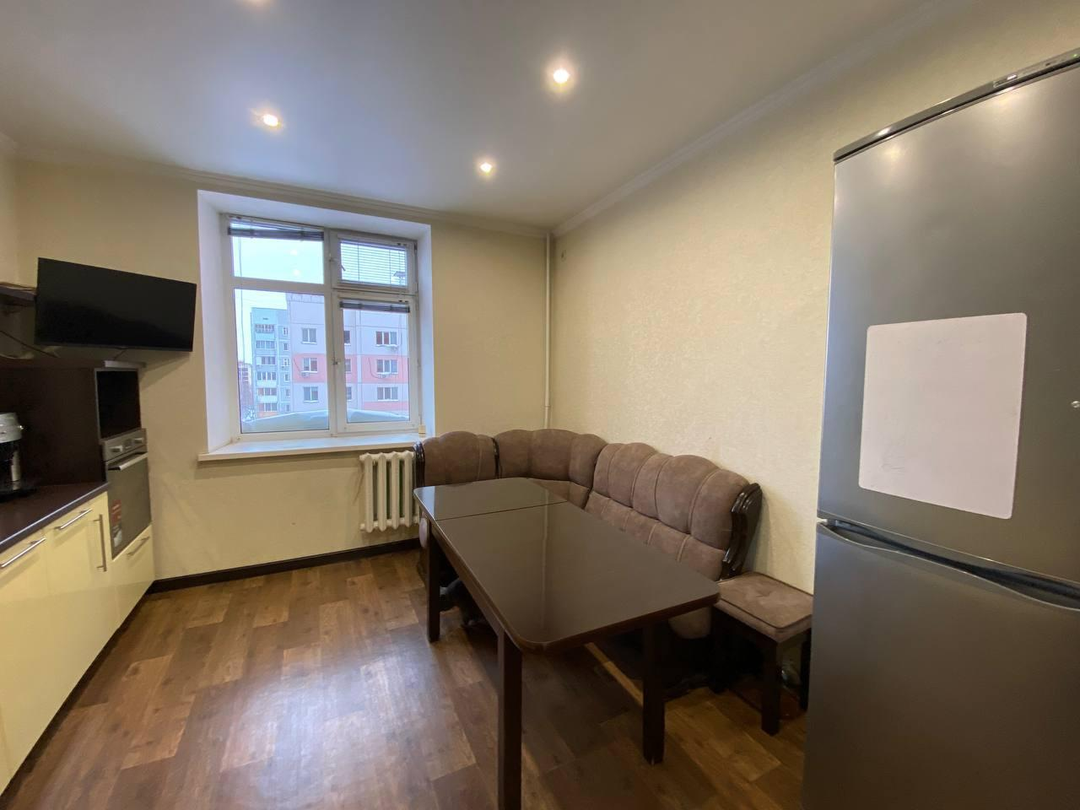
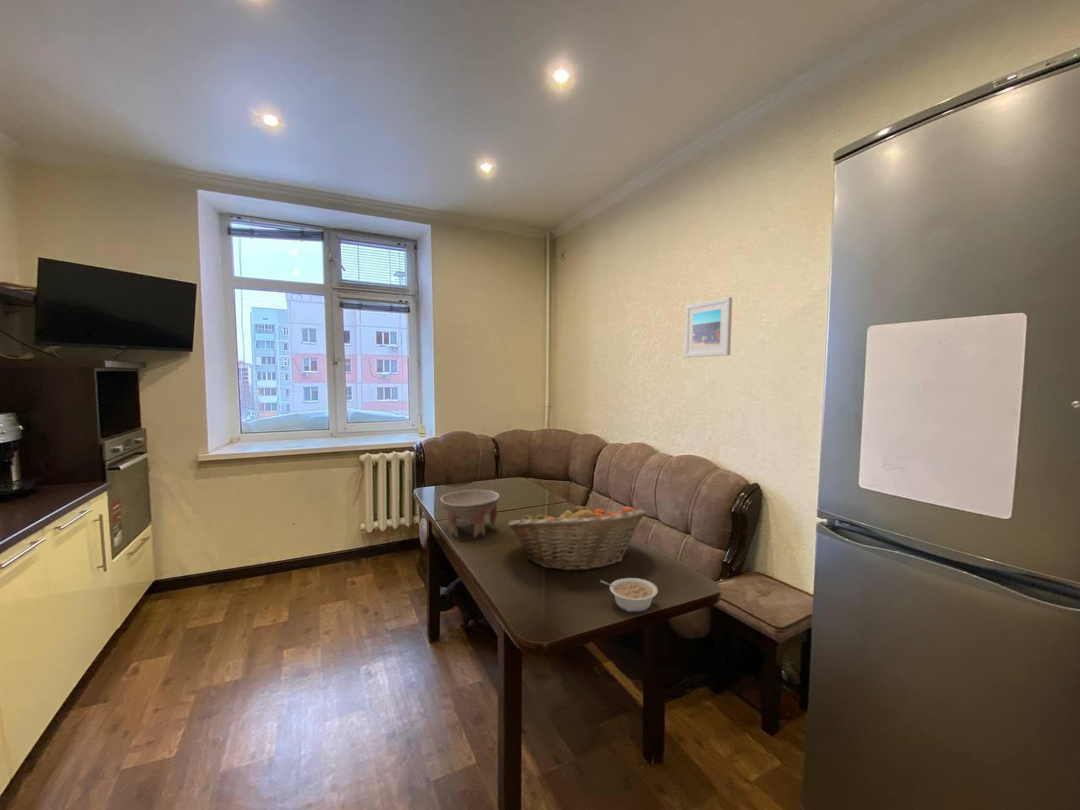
+ bowl [440,489,501,538]
+ legume [599,577,659,613]
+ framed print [683,296,733,359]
+ fruit basket [506,502,647,572]
